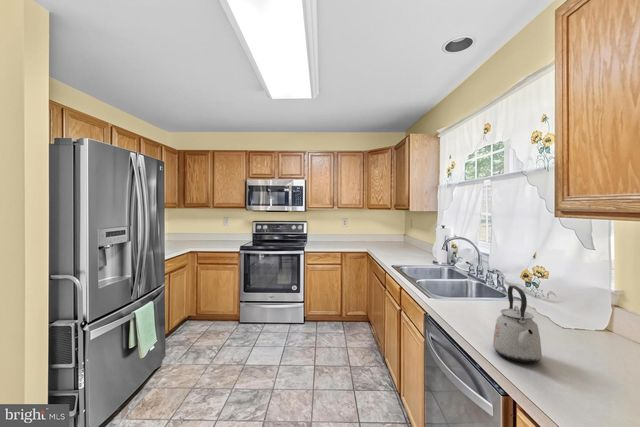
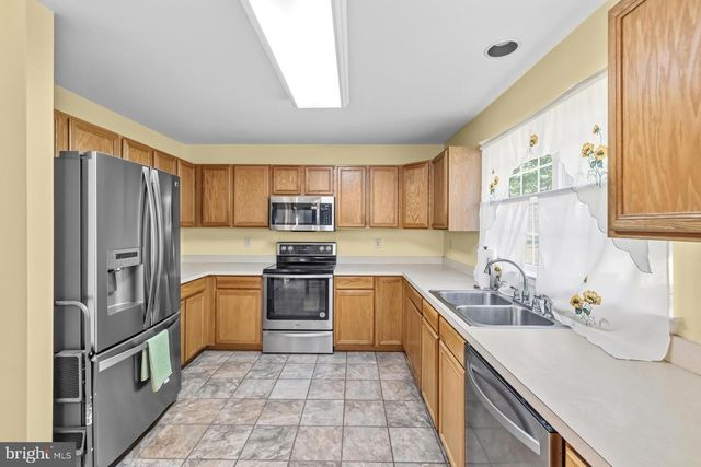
- kettle [492,285,543,364]
